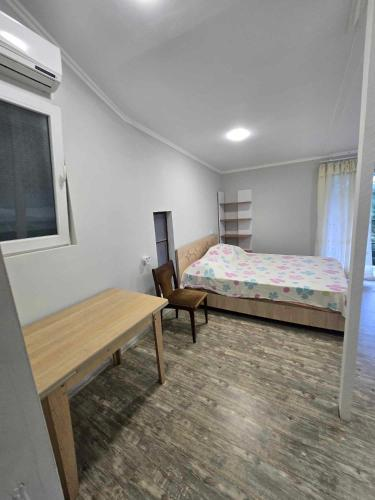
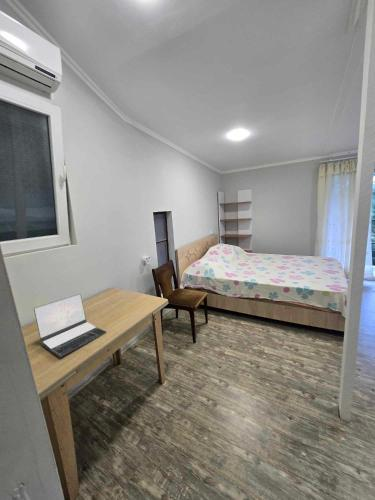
+ laptop [33,293,107,358]
